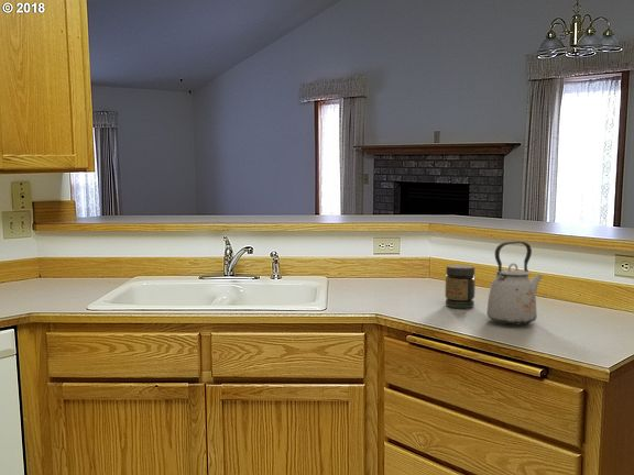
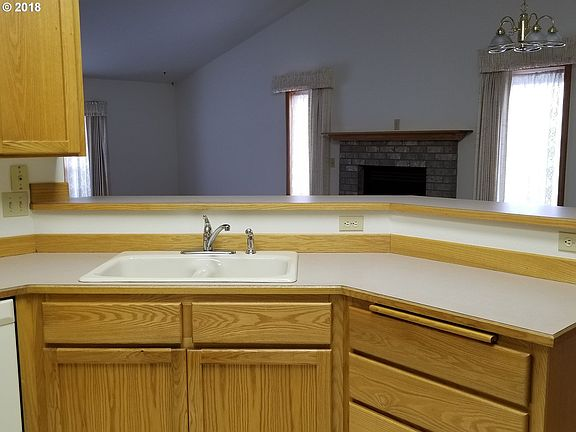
- jar [444,264,476,309]
- kettle [485,240,544,327]
